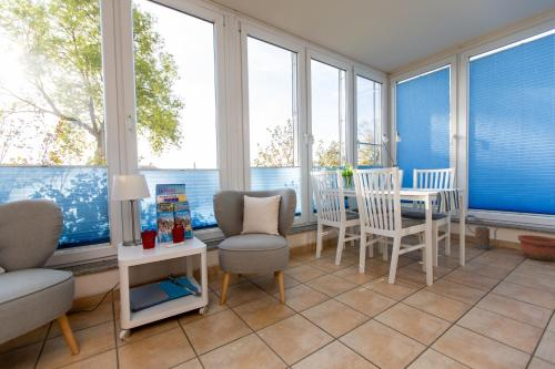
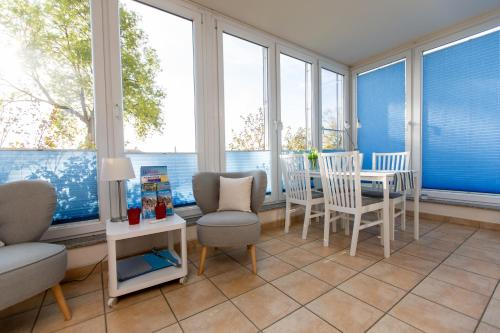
- pot [516,234,555,263]
- watering can [466,217,501,250]
